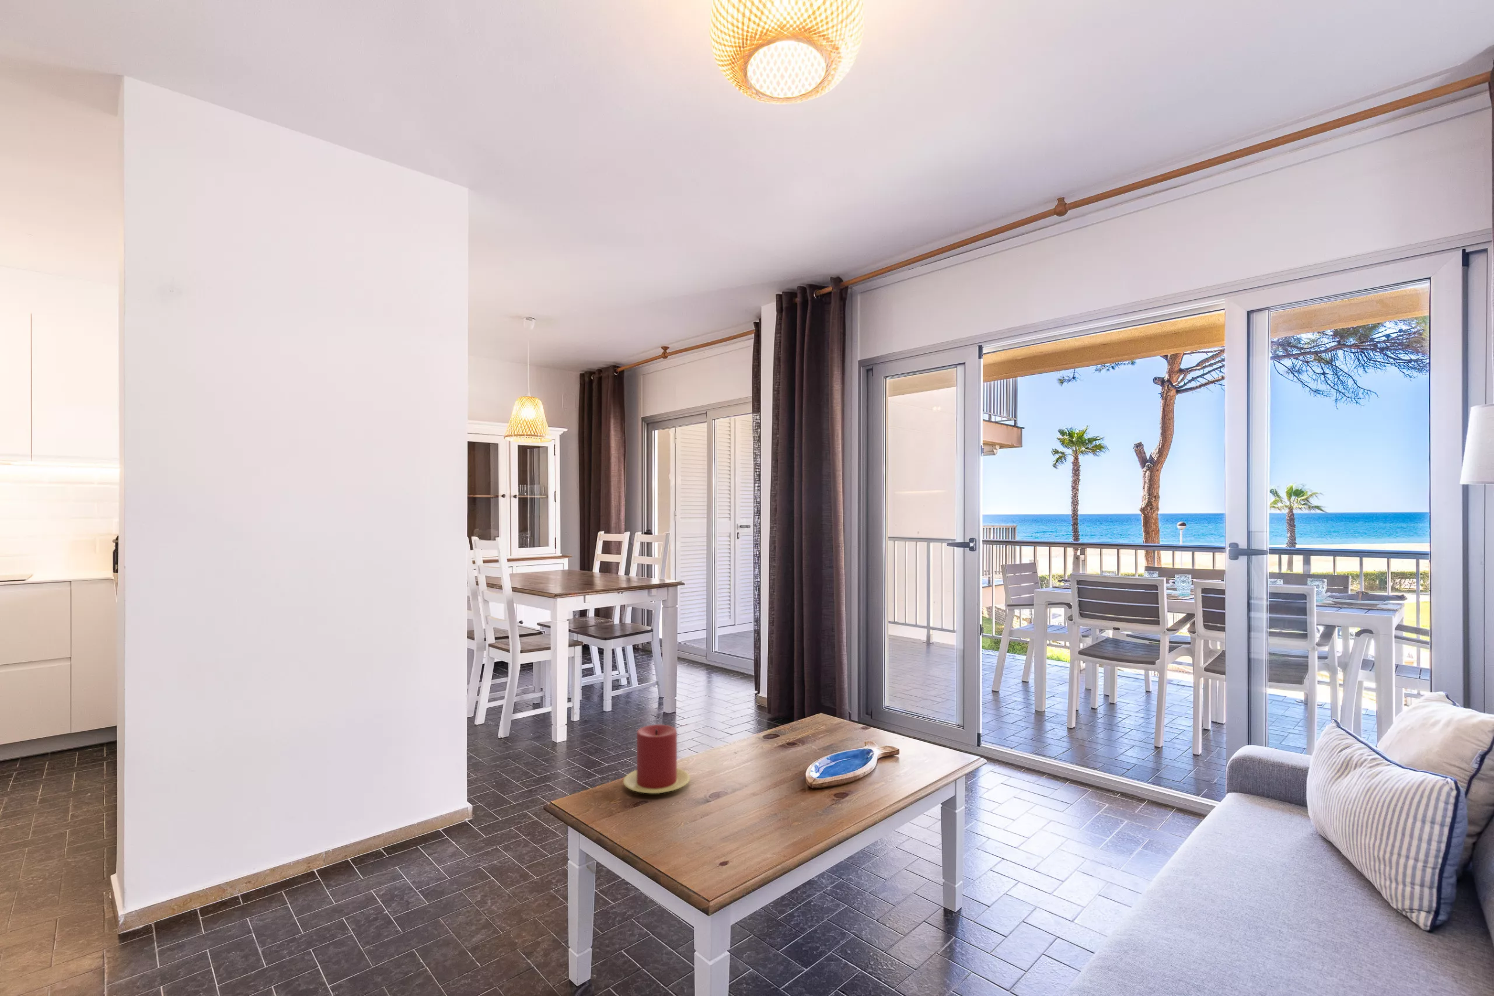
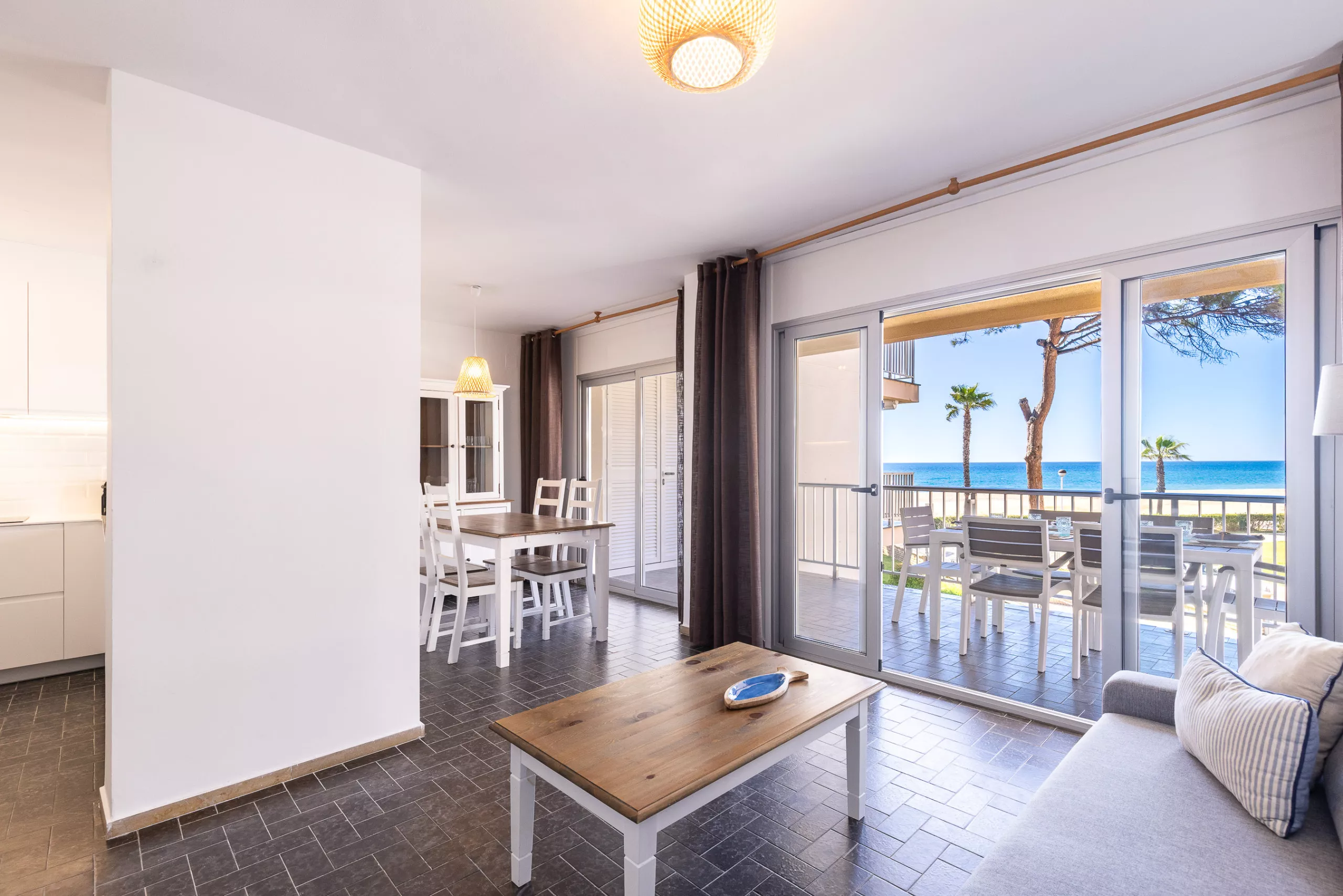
- candle [623,725,691,794]
